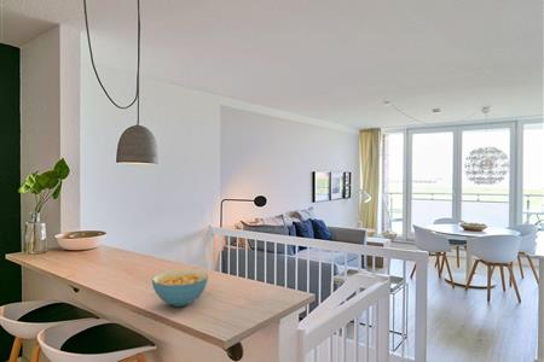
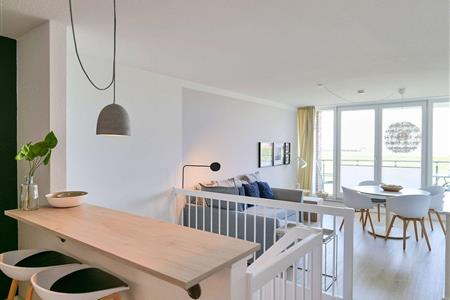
- cereal bowl [151,269,209,308]
